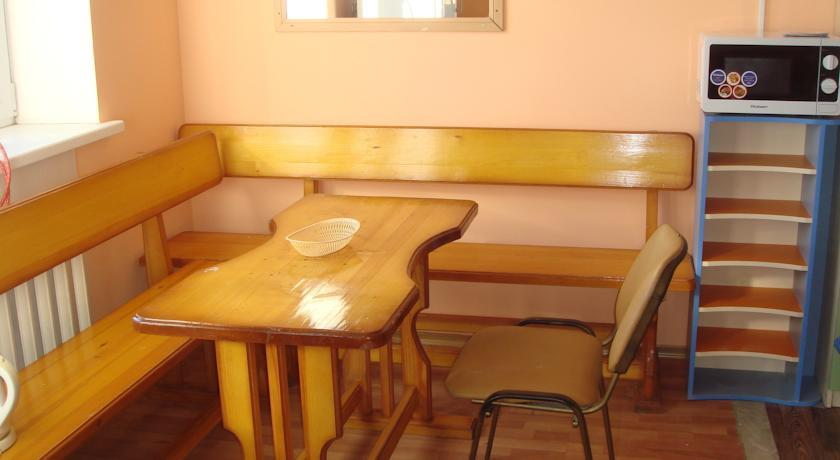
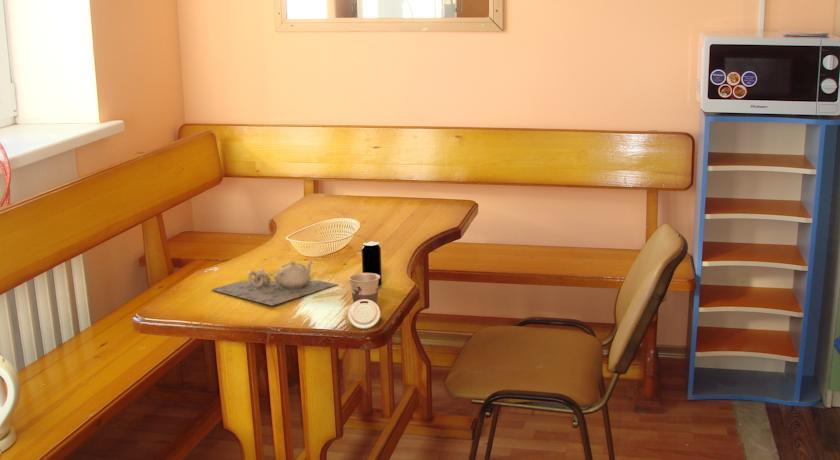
+ cup [347,272,381,330]
+ beverage can [361,241,383,288]
+ teapot [210,260,339,306]
